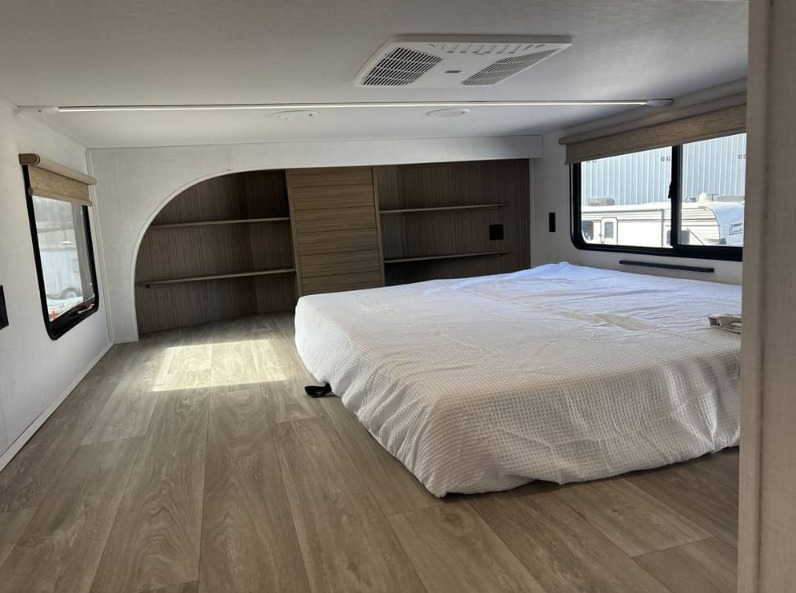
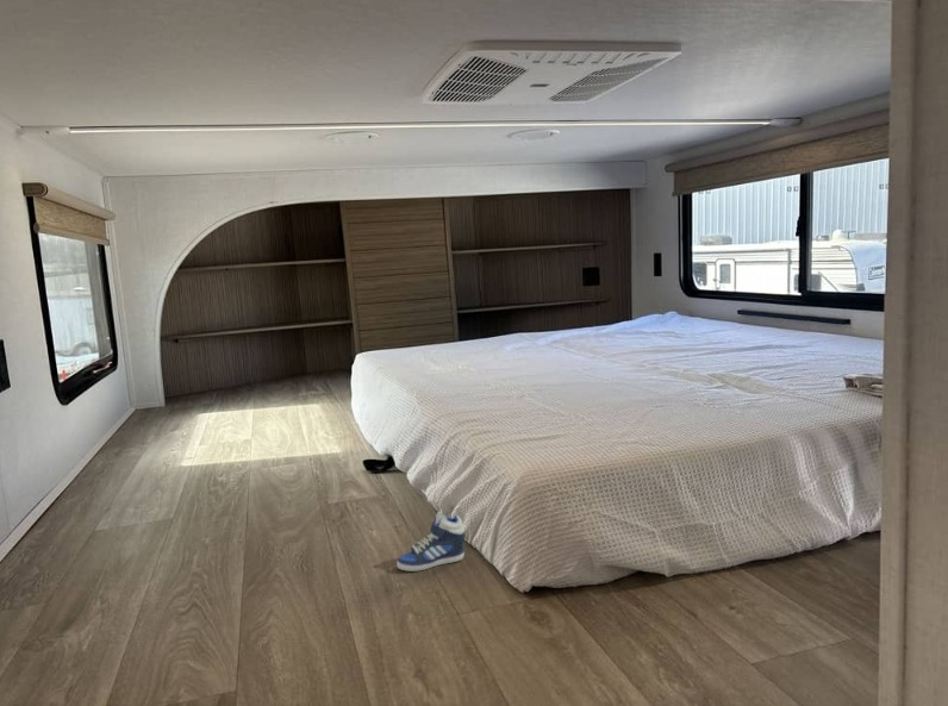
+ sneaker [395,511,467,573]
